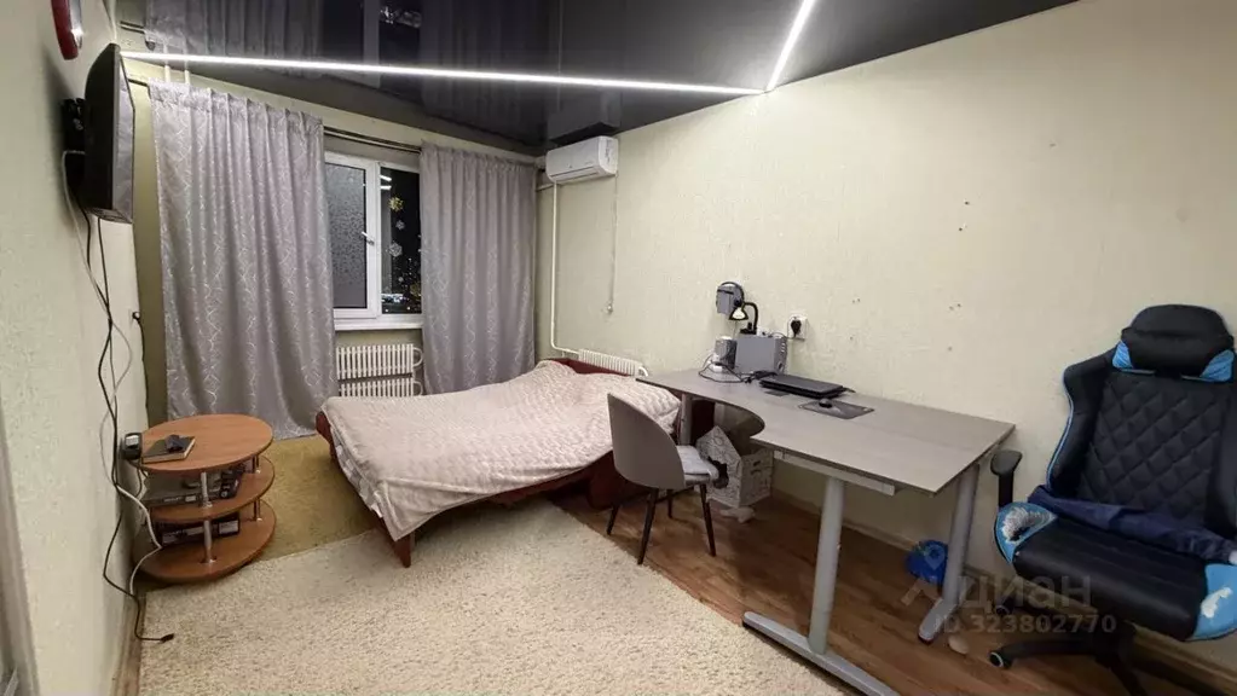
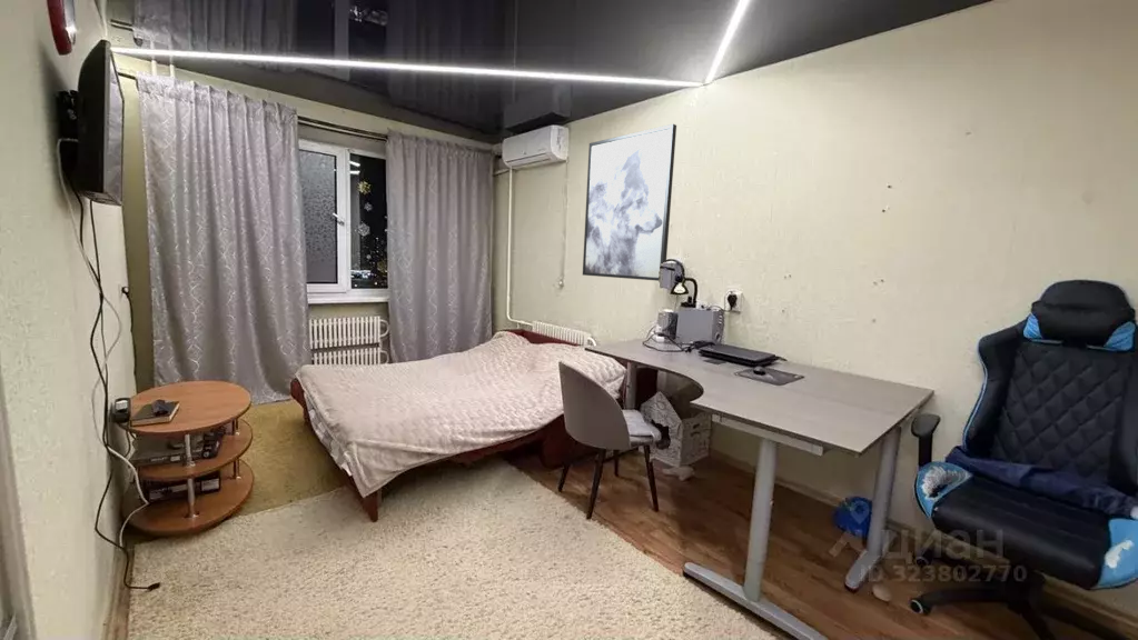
+ wall art [582,123,677,282]
